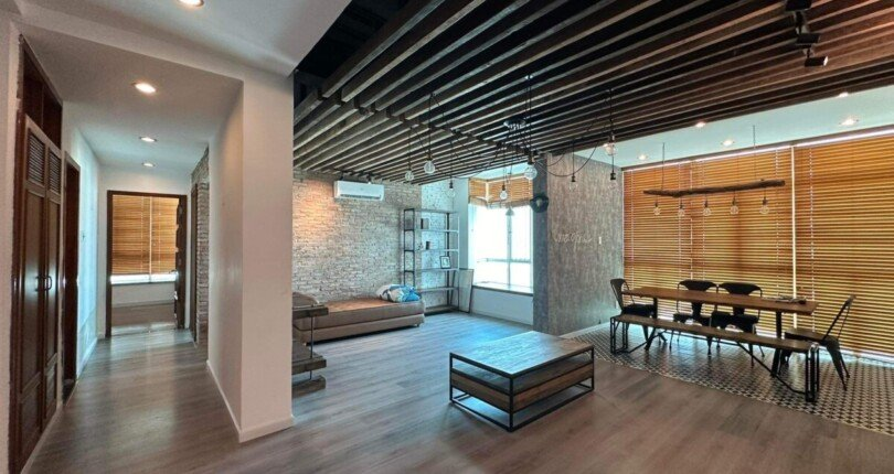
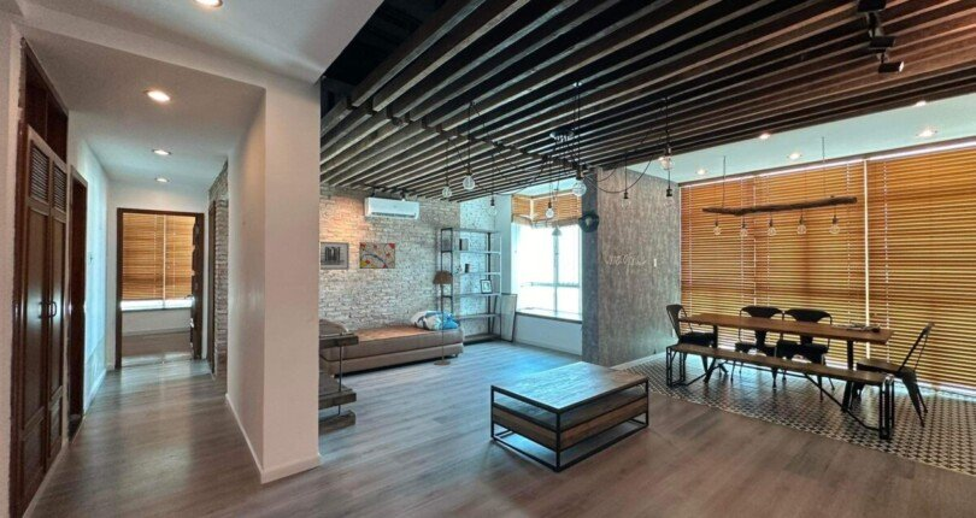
+ floor lamp [431,270,454,366]
+ wall art [319,241,351,271]
+ wall art [358,241,396,270]
